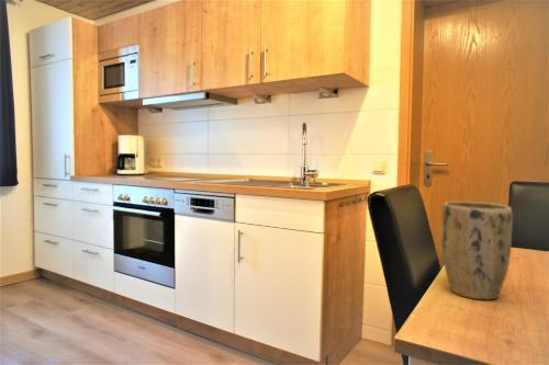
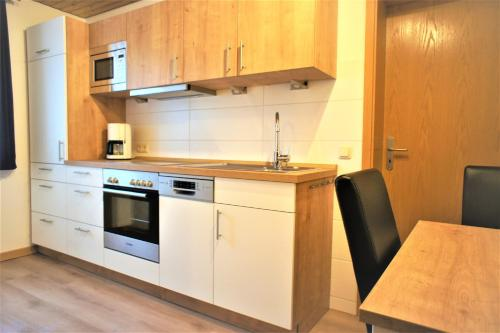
- plant pot [440,201,514,301]
